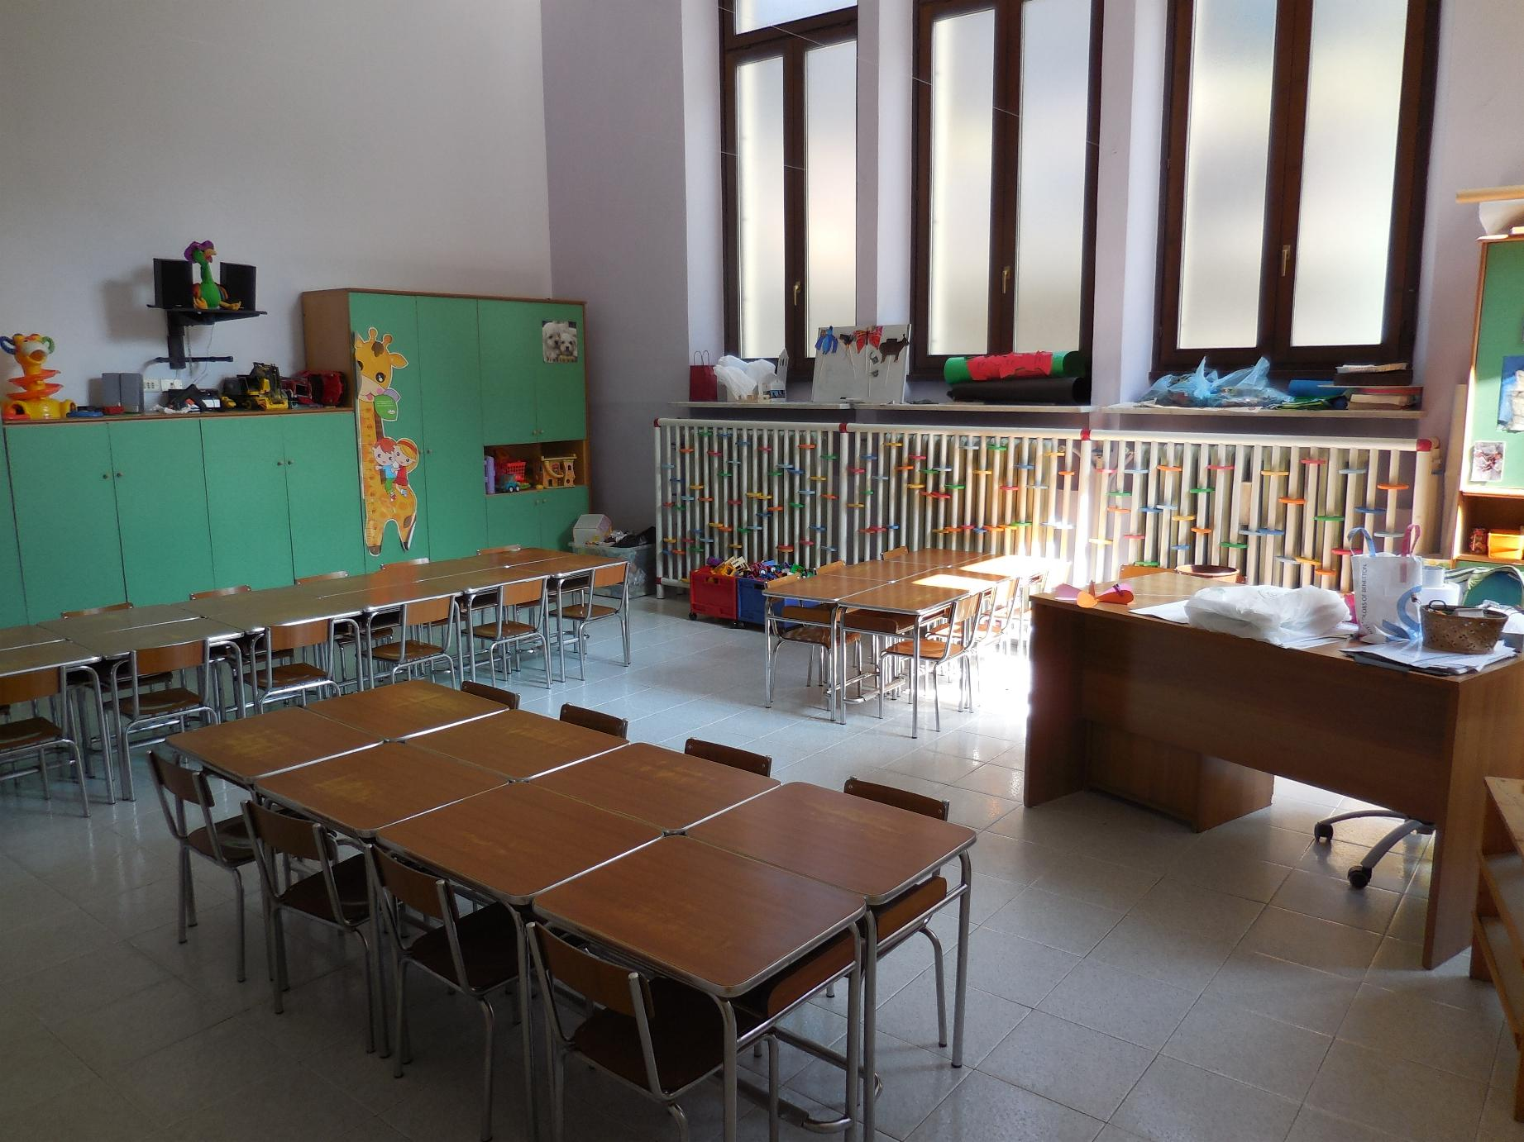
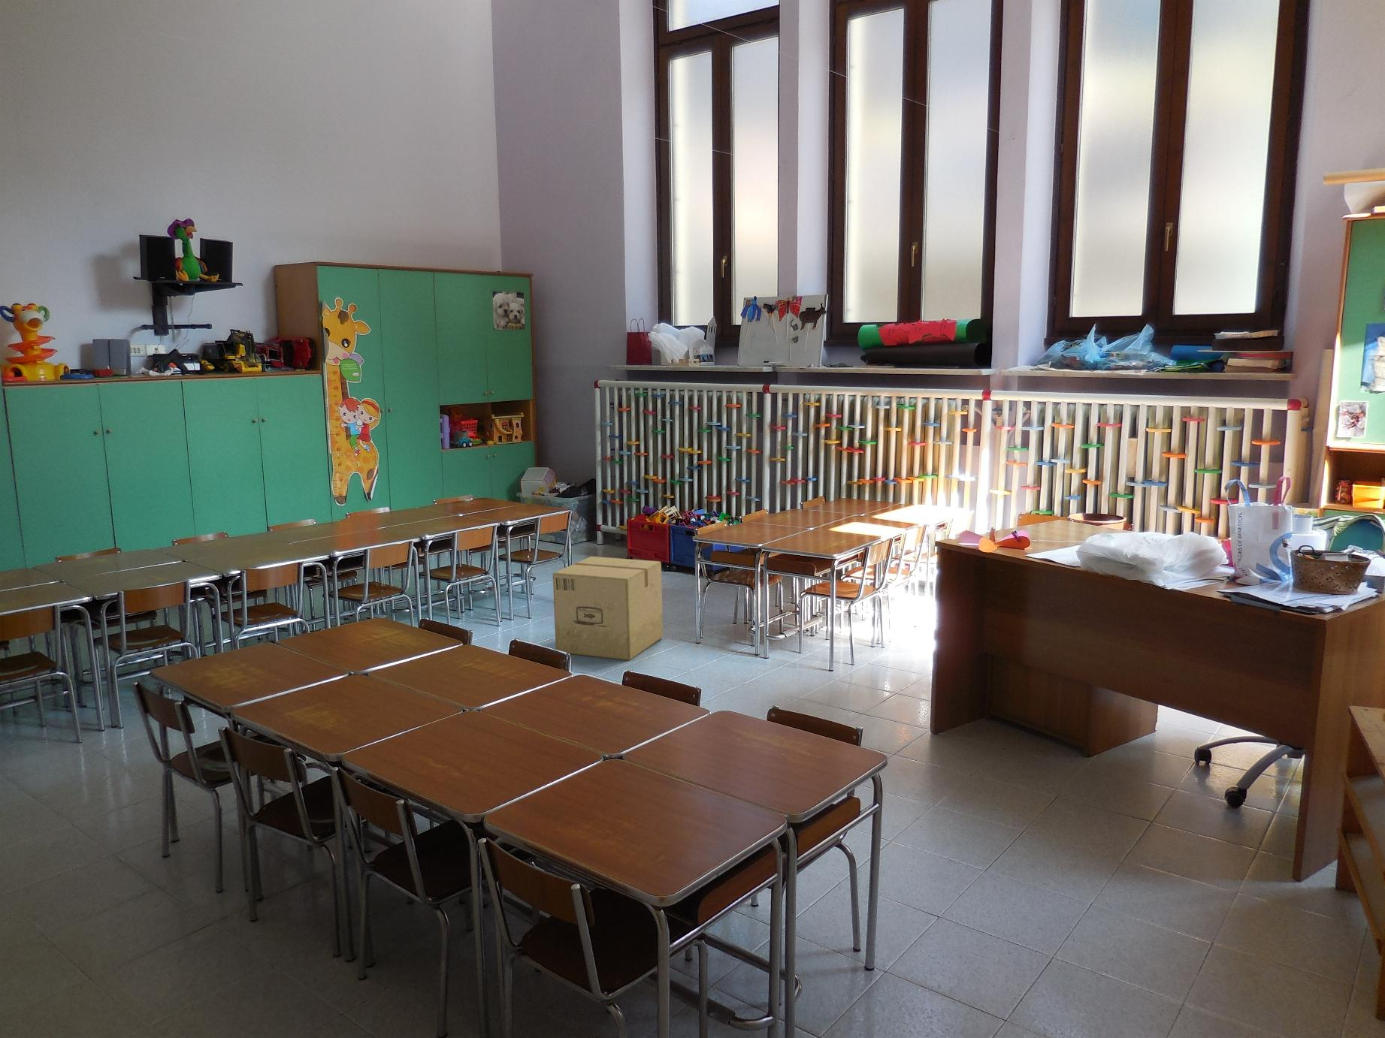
+ cardboard box [552,556,663,662]
